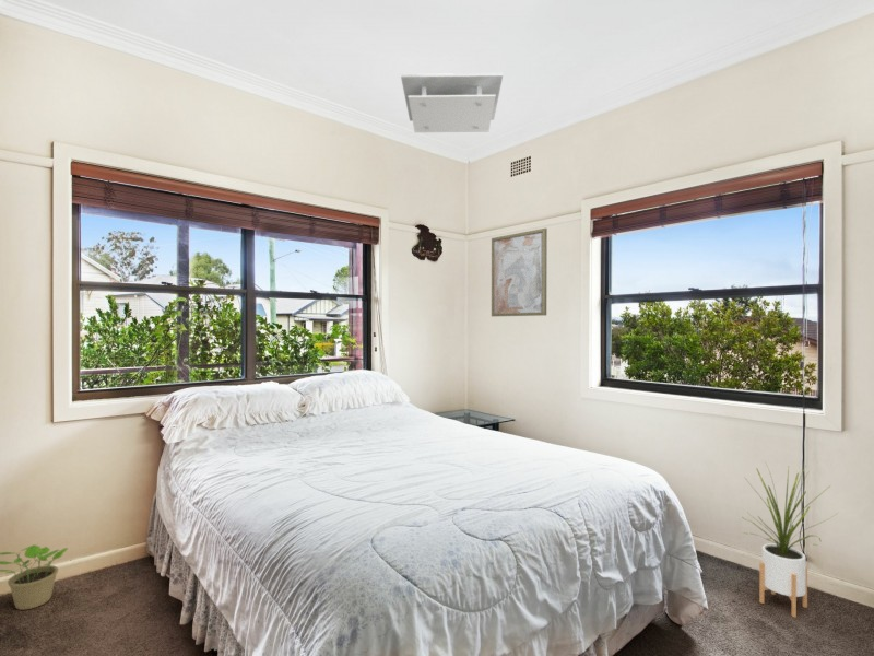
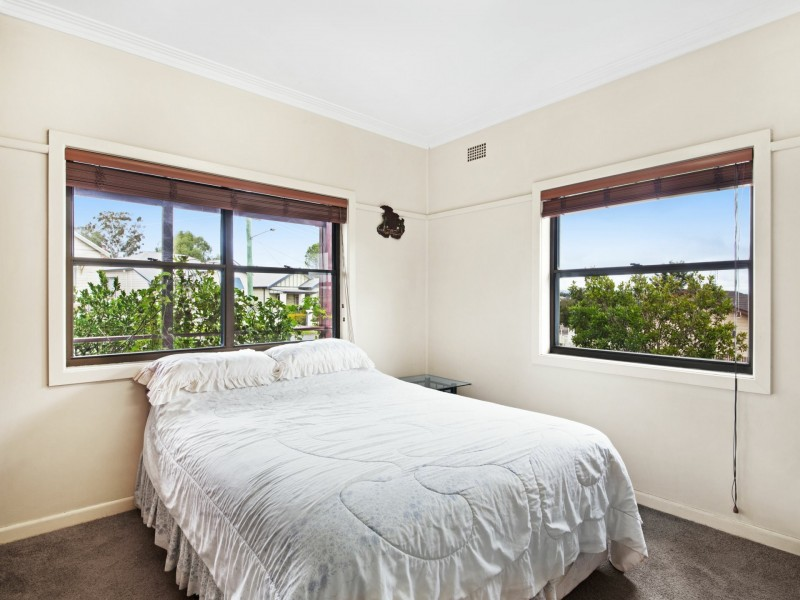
- house plant [742,460,839,619]
- ceiling light [400,72,504,133]
- potted plant [0,543,69,611]
- wall art [491,227,548,317]
